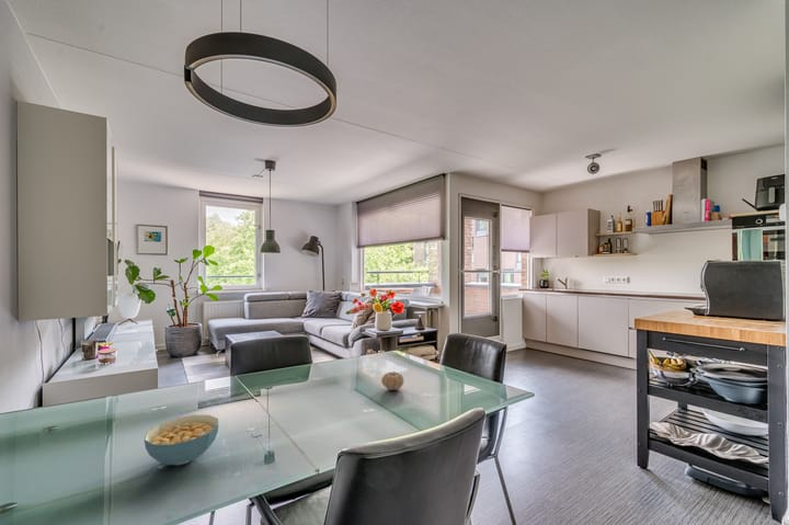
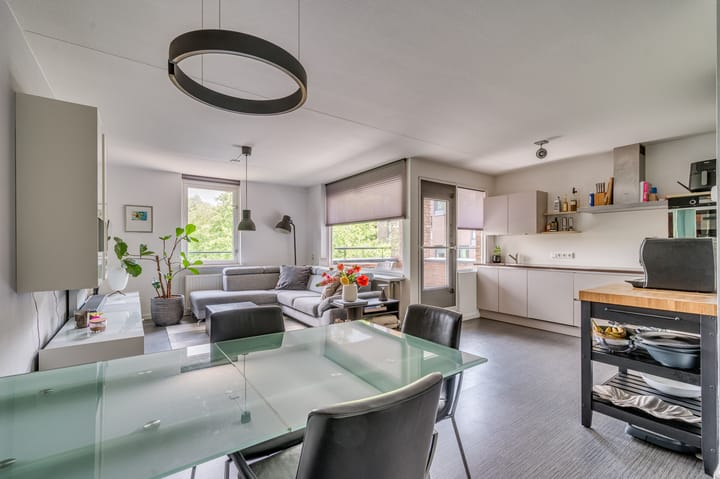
- cereal bowl [144,414,219,466]
- fruit [380,370,404,391]
